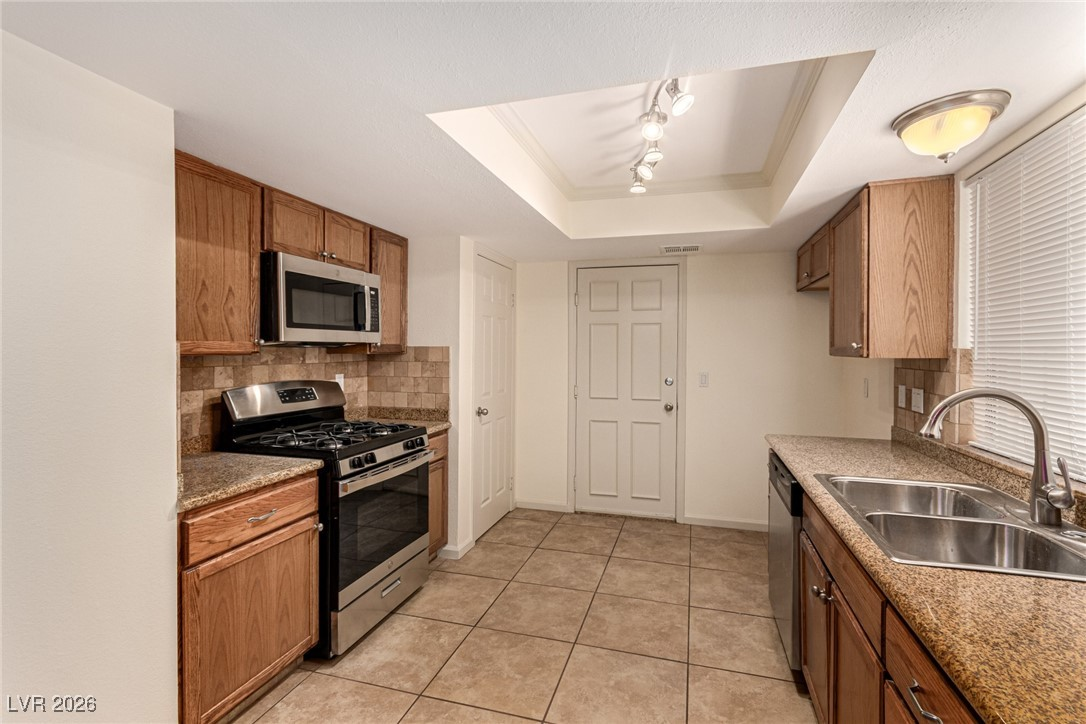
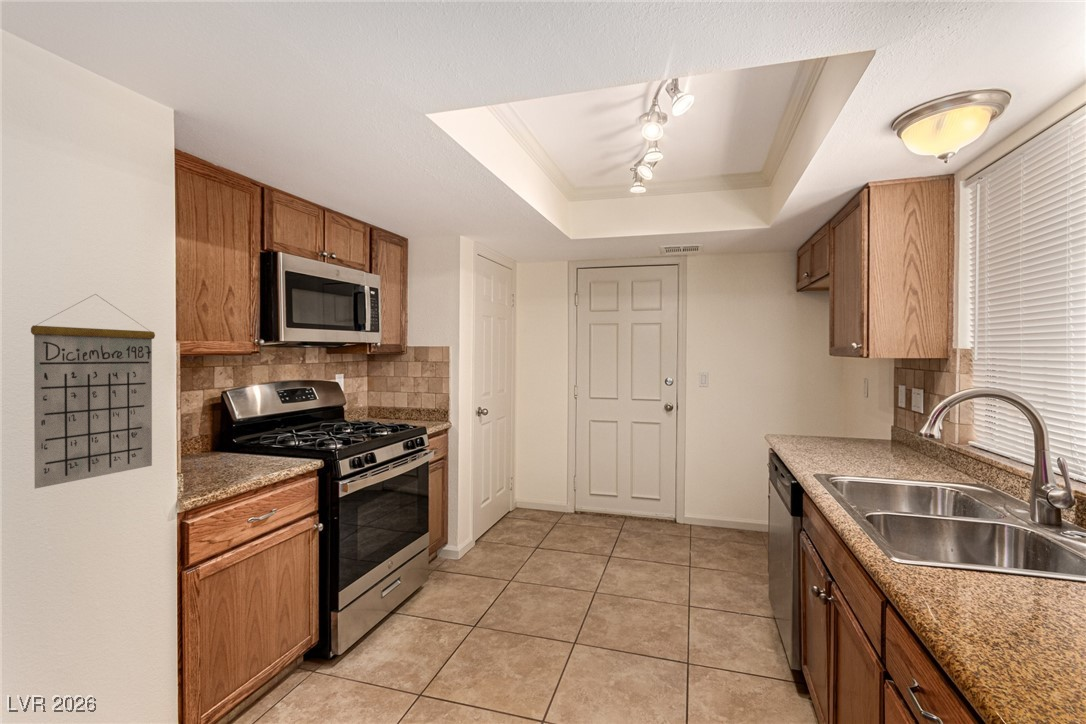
+ calendar [30,293,156,490]
